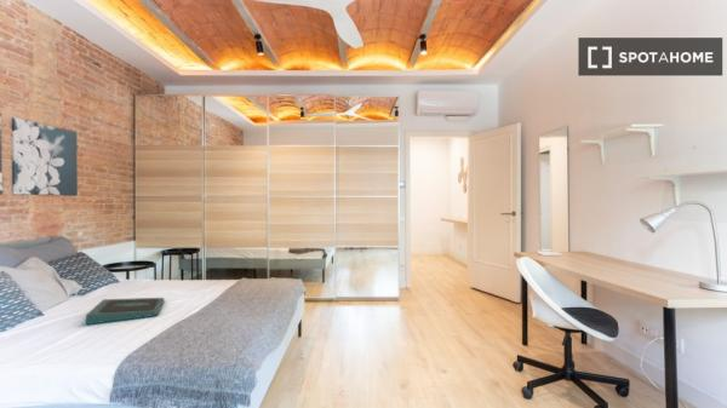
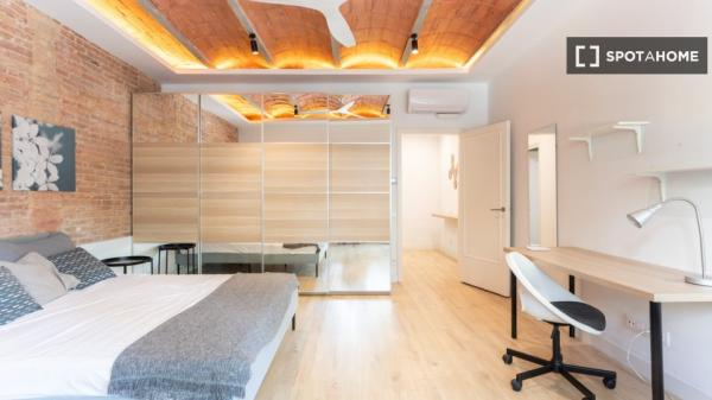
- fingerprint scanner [84,297,166,326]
